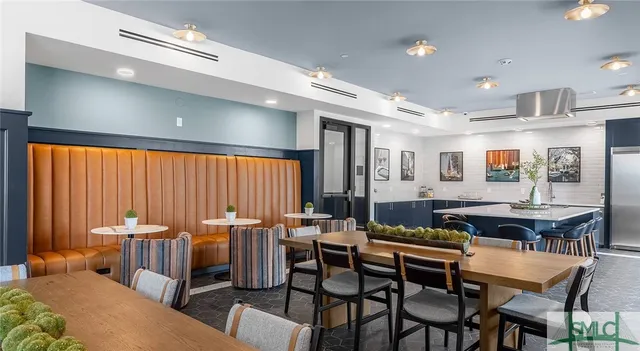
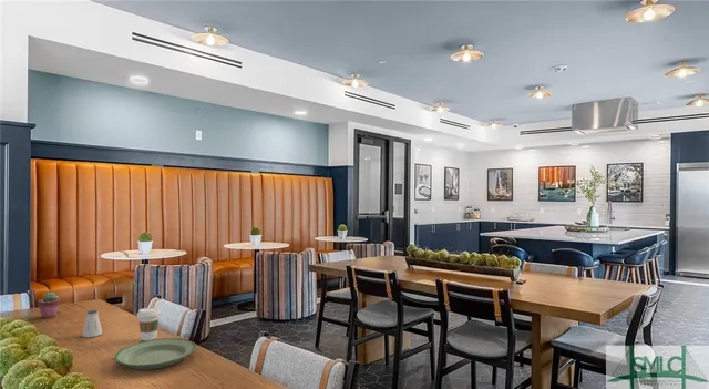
+ coffee cup [136,307,162,341]
+ saltshaker [81,309,103,338]
+ potted succulent [37,291,62,319]
+ plate [113,337,197,370]
